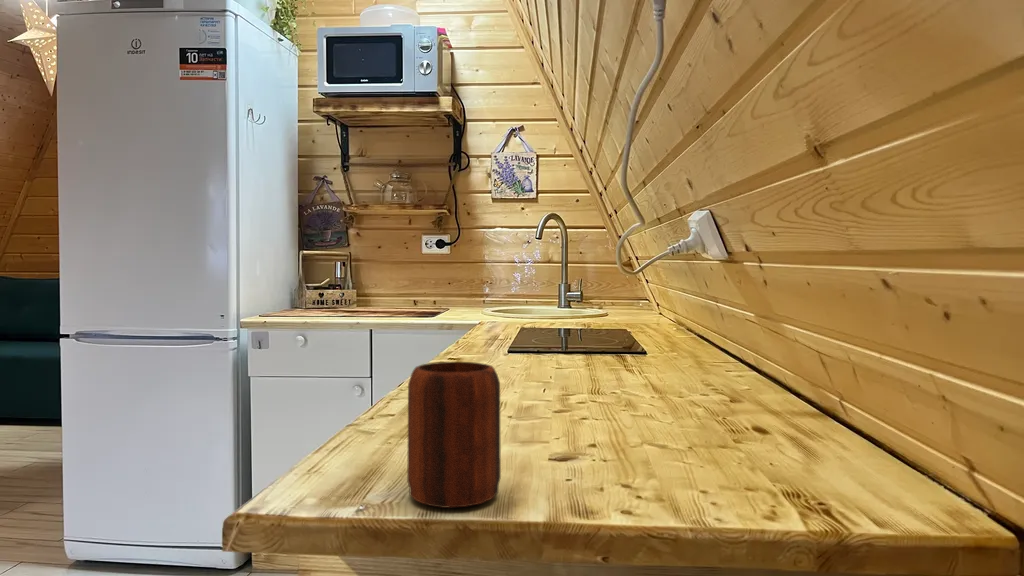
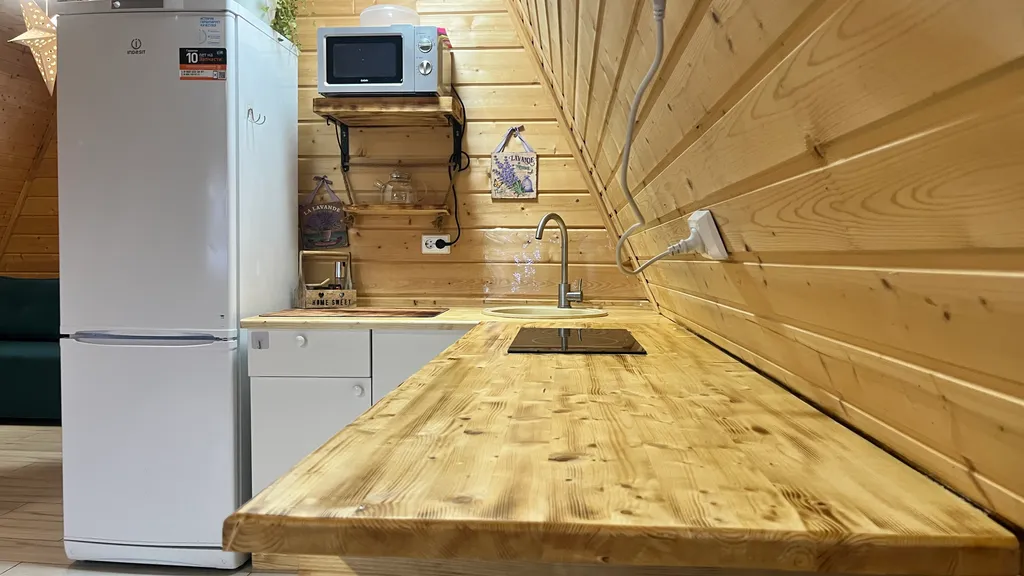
- mug [406,361,502,509]
